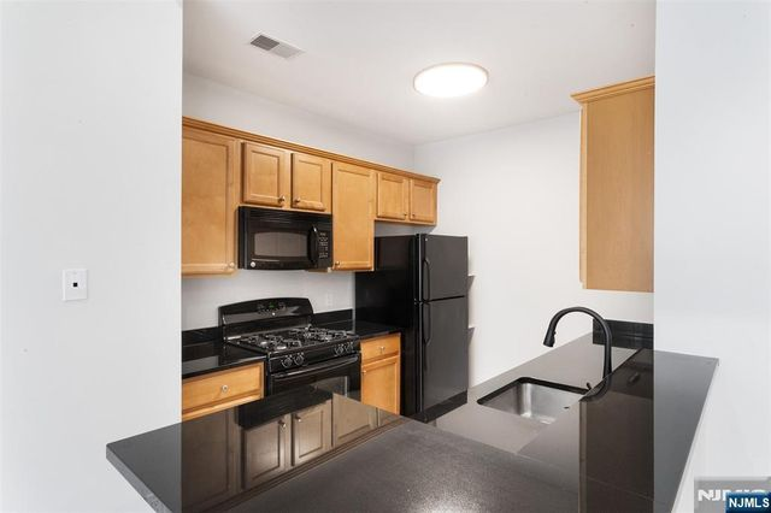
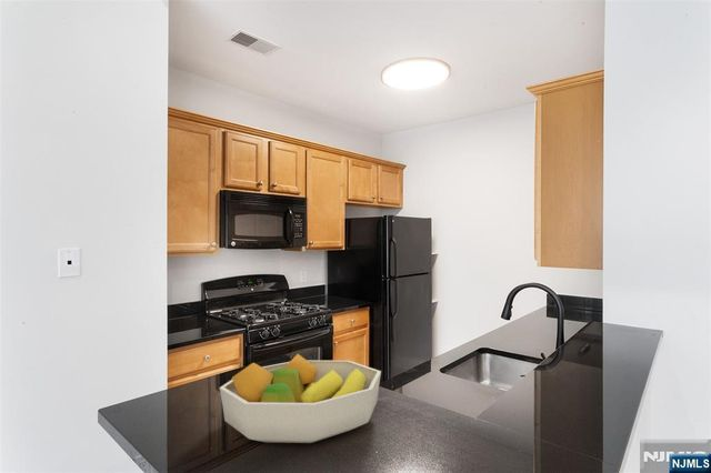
+ fruit bowl [219,353,382,444]
